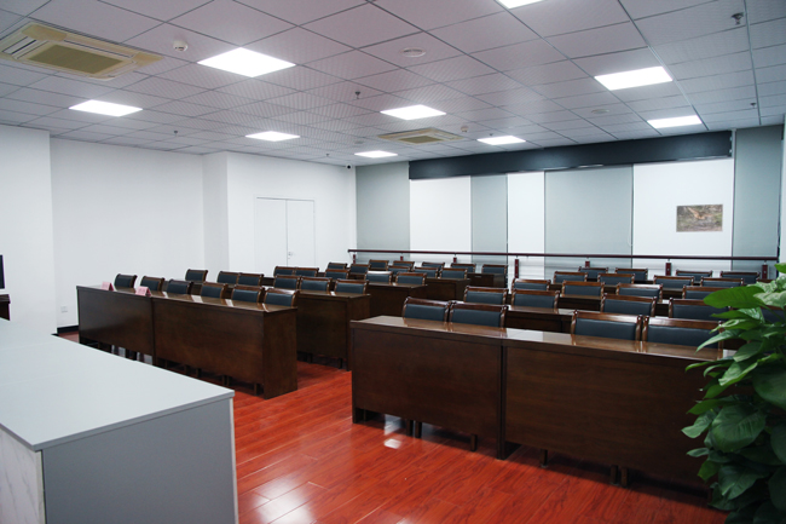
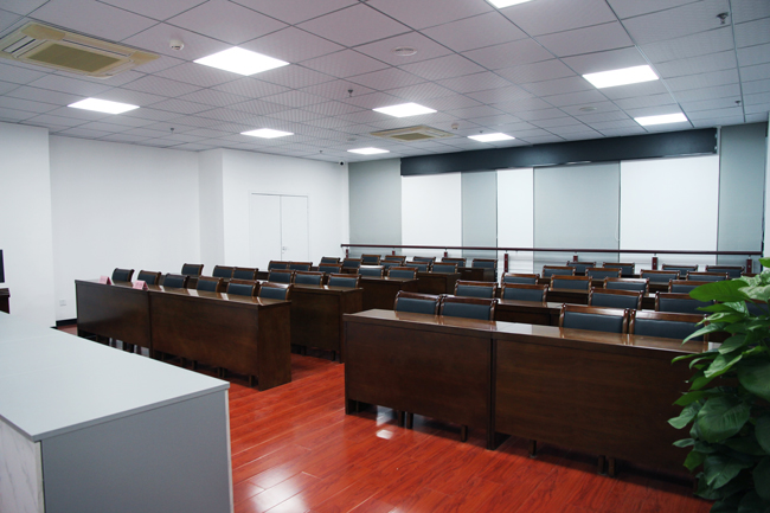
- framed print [675,202,724,234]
